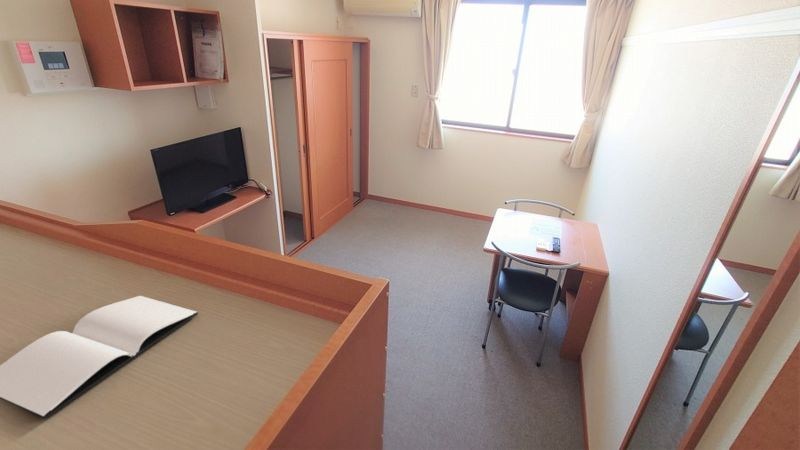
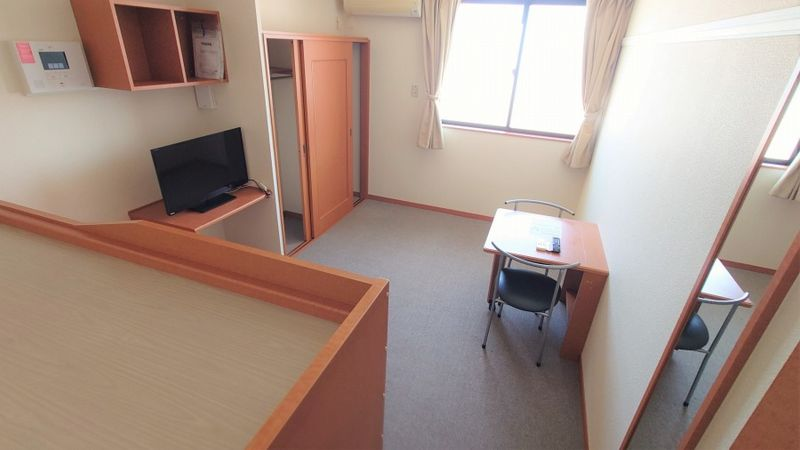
- book [0,295,199,419]
